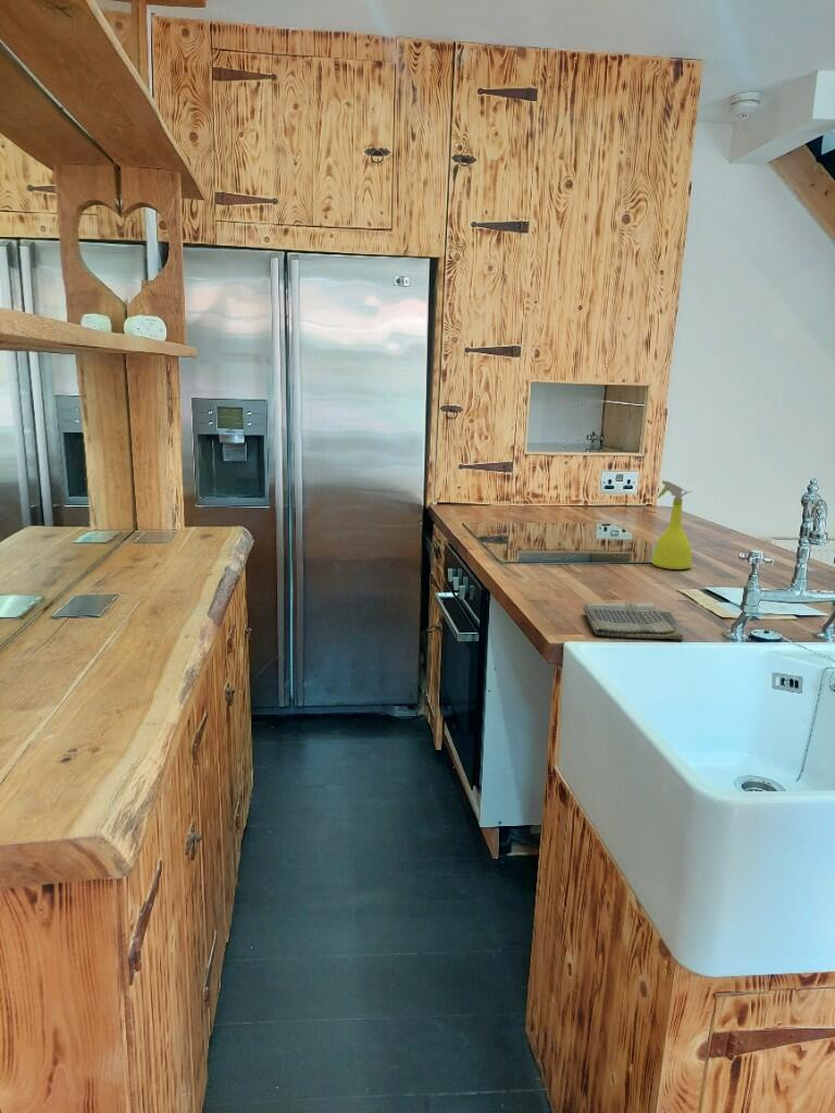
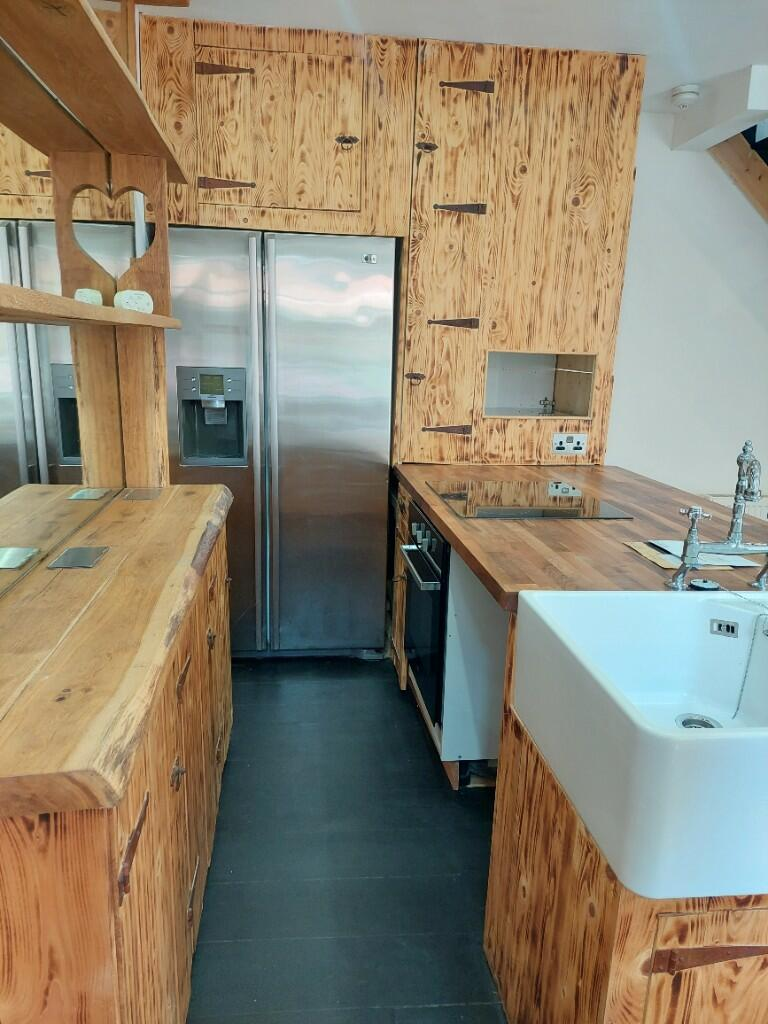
- spray bottle [650,479,694,571]
- dish towel [582,601,684,641]
